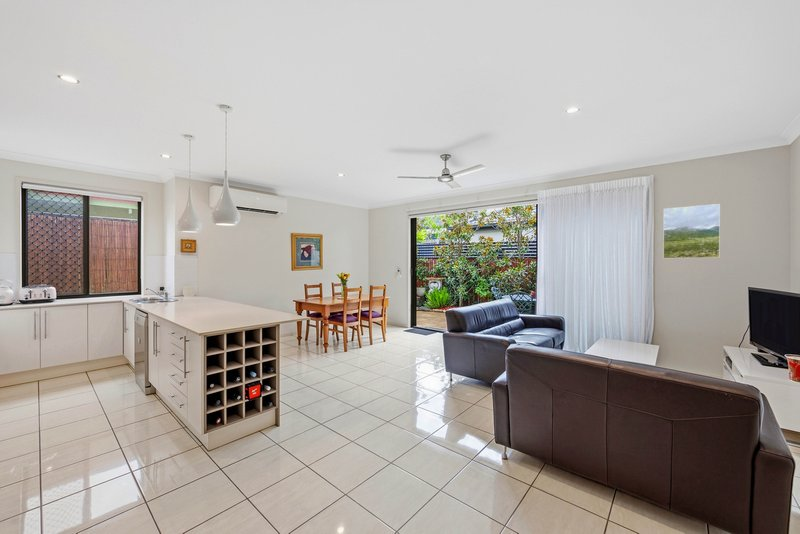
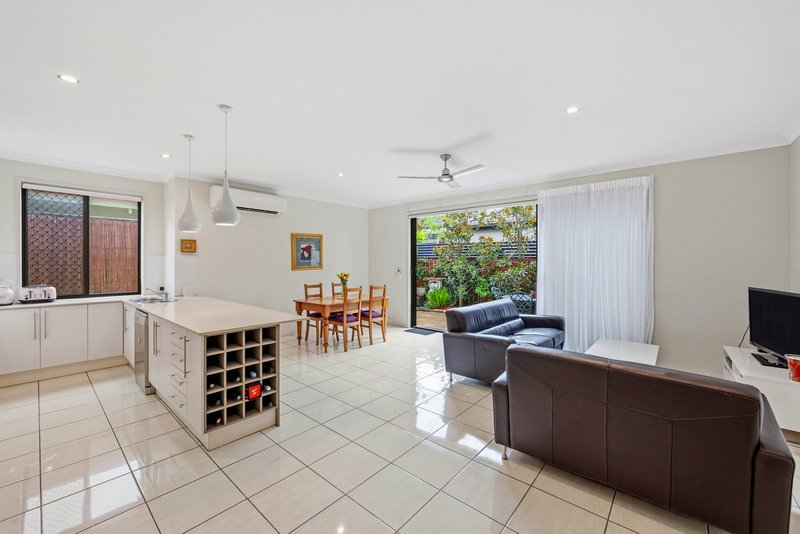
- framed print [662,203,721,259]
